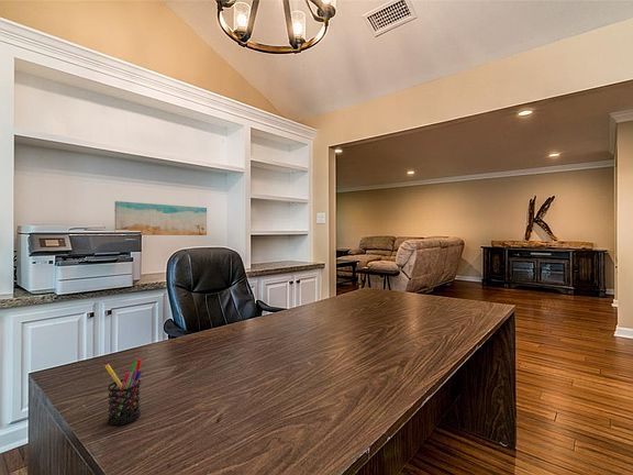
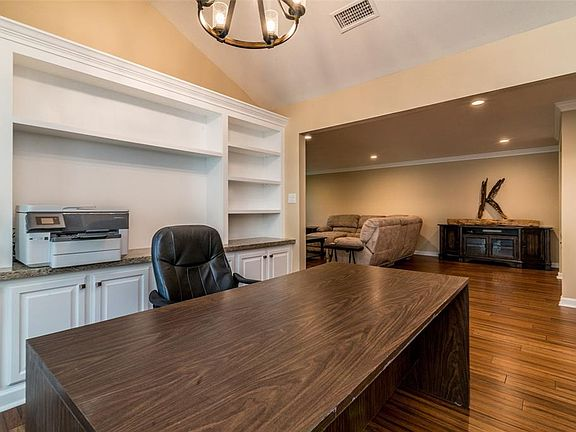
- pen holder [104,357,143,427]
- wall art [113,200,208,236]
